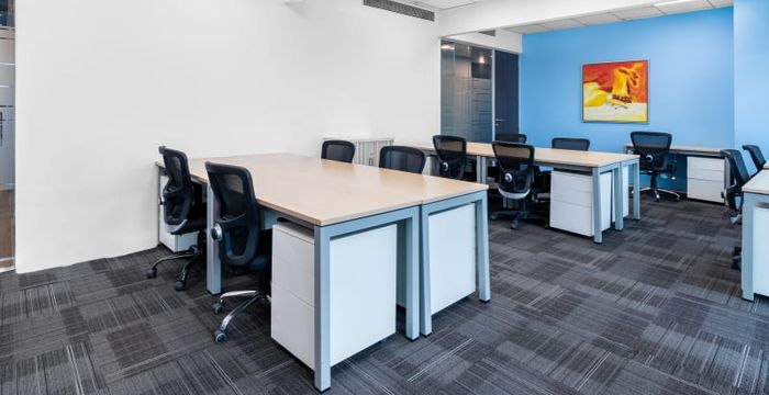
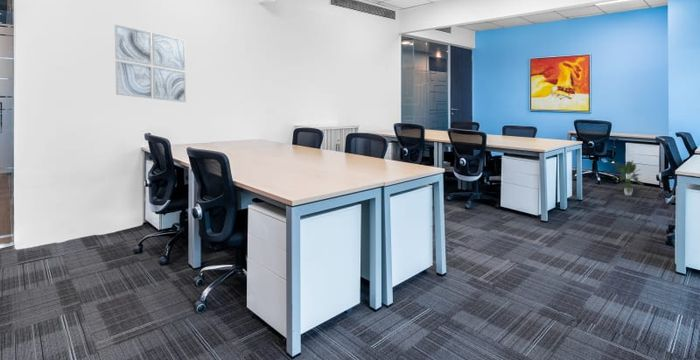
+ wall art [114,23,187,103]
+ potted plant [611,159,644,196]
